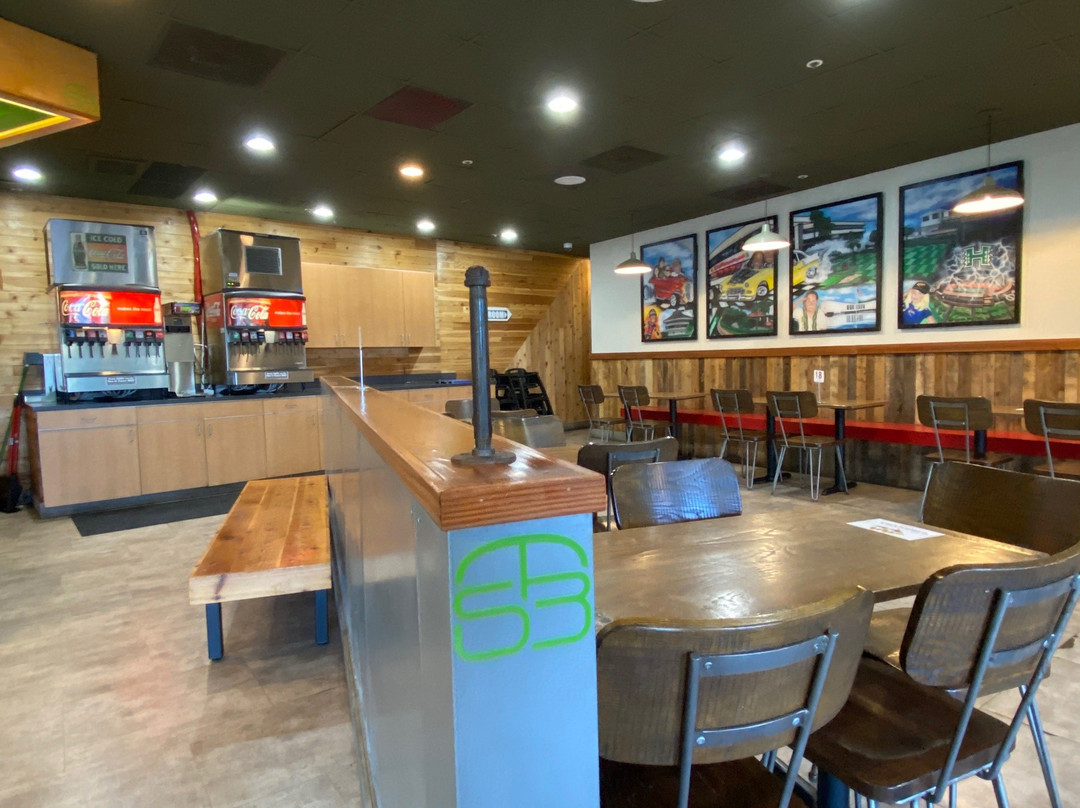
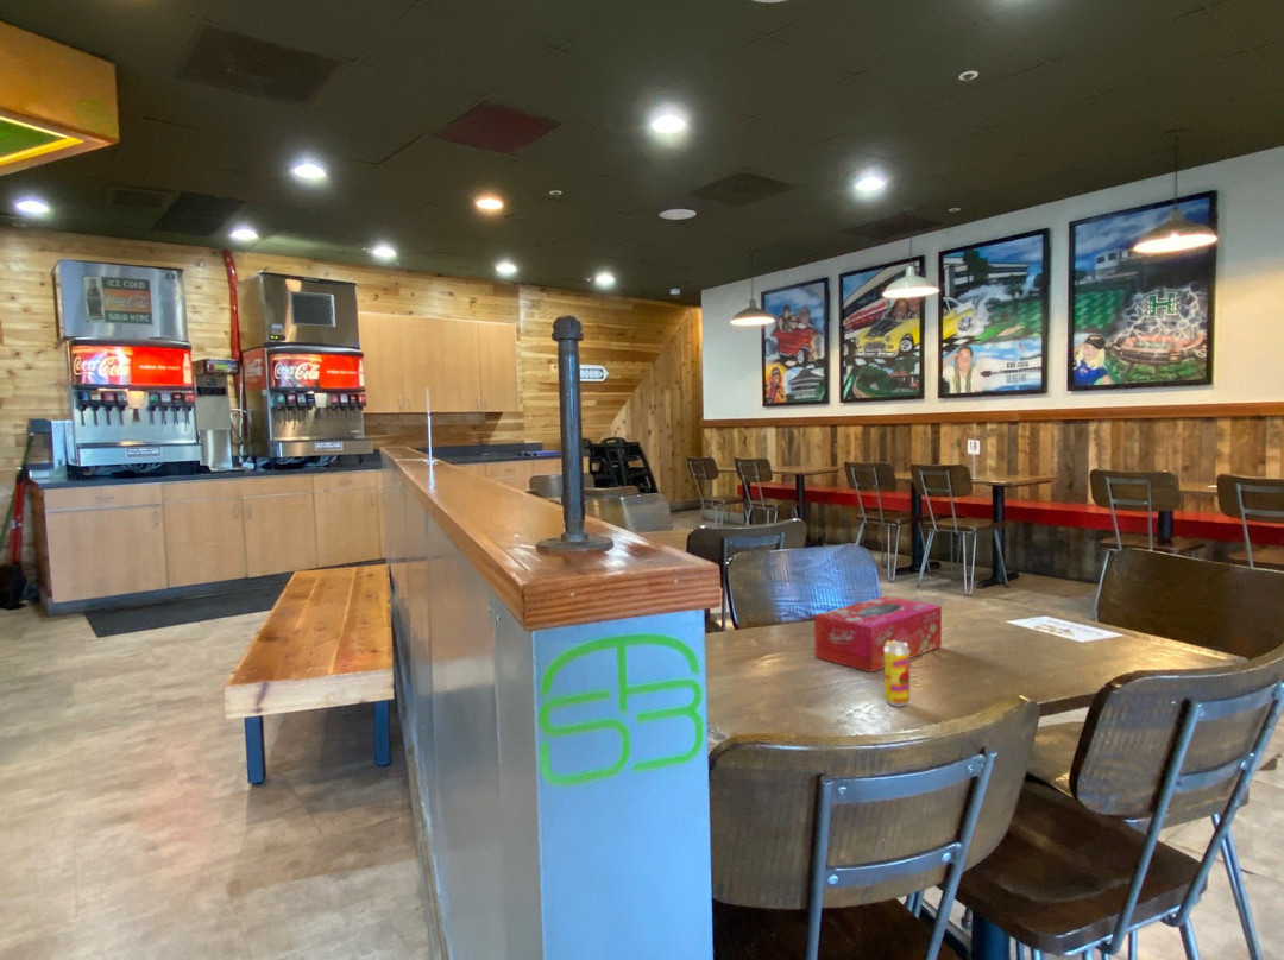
+ tissue box [813,595,943,674]
+ beverage can [883,640,911,707]
